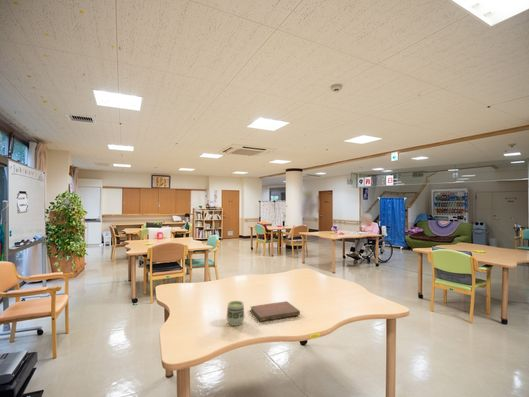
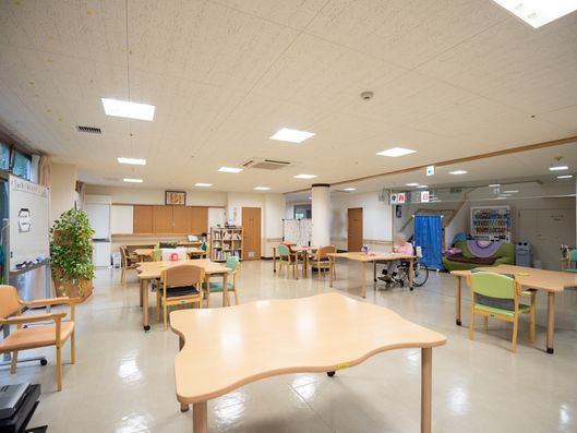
- notebook [249,300,301,323]
- cup [226,300,246,327]
